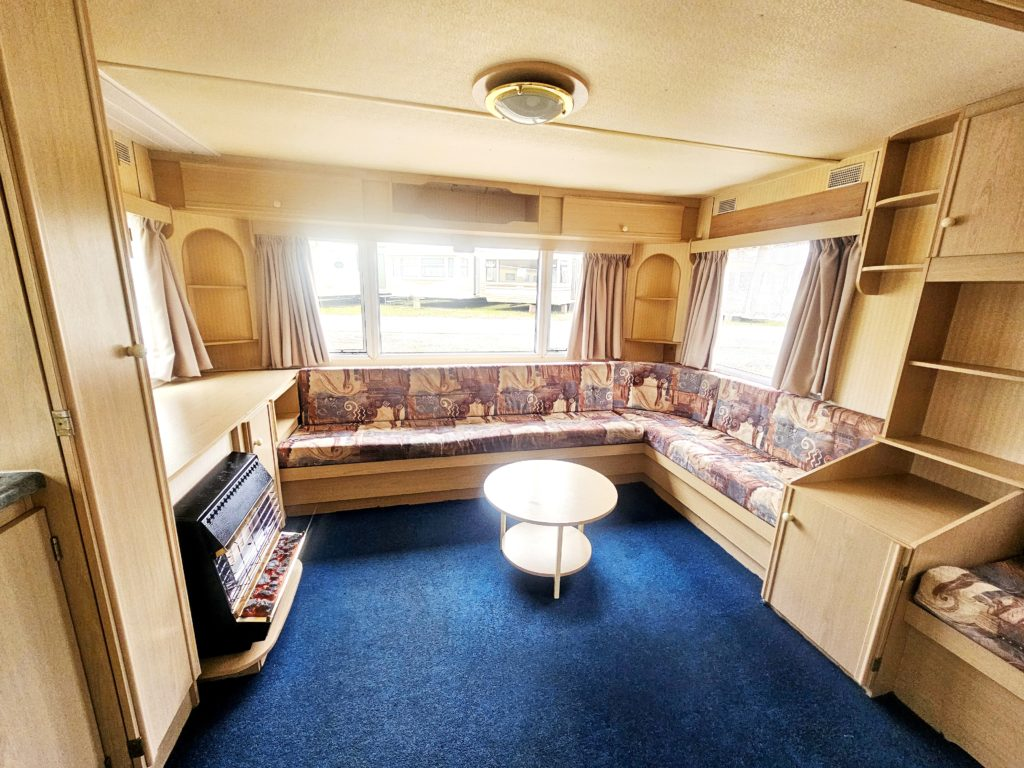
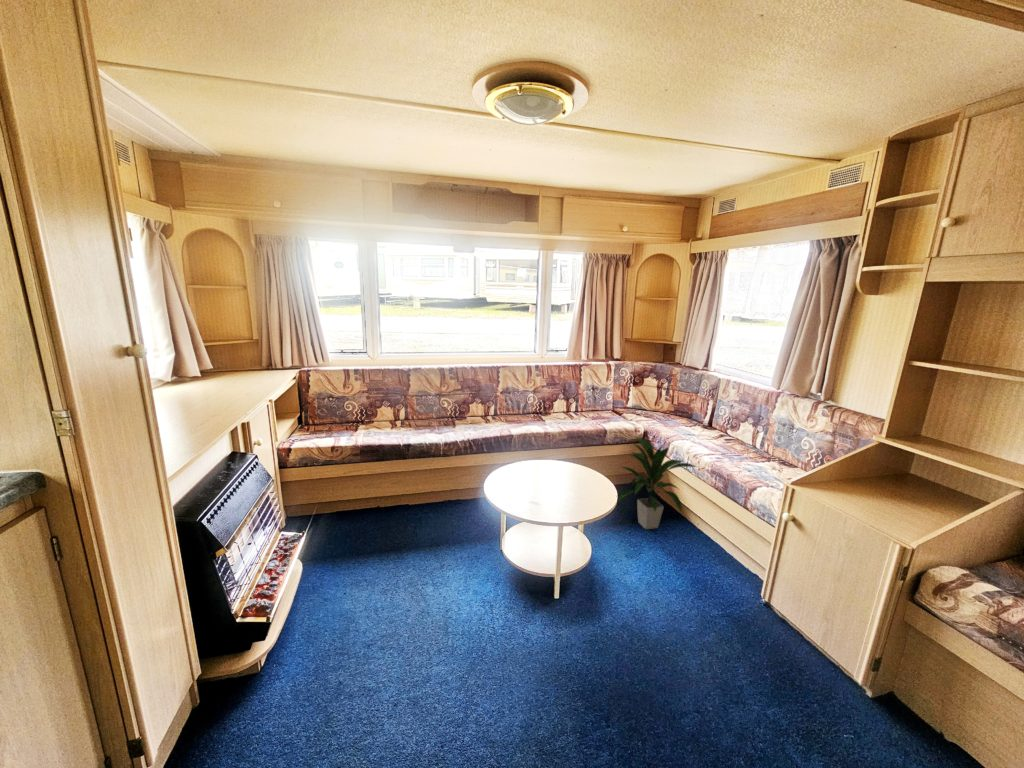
+ indoor plant [617,436,699,530]
